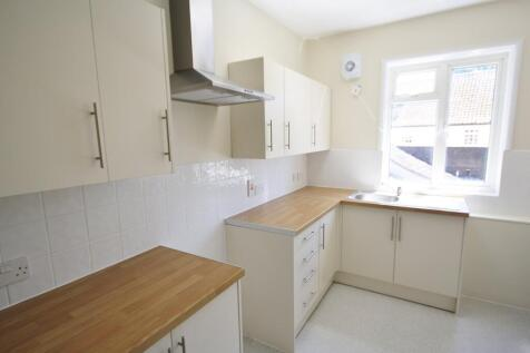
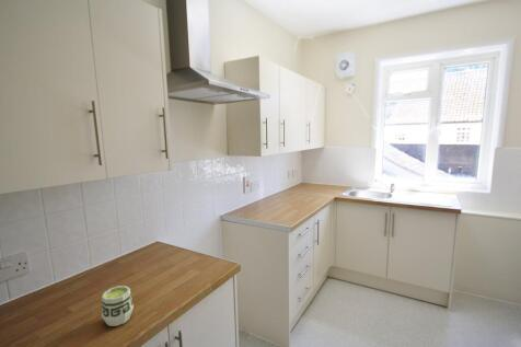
+ cup [101,285,135,327]
